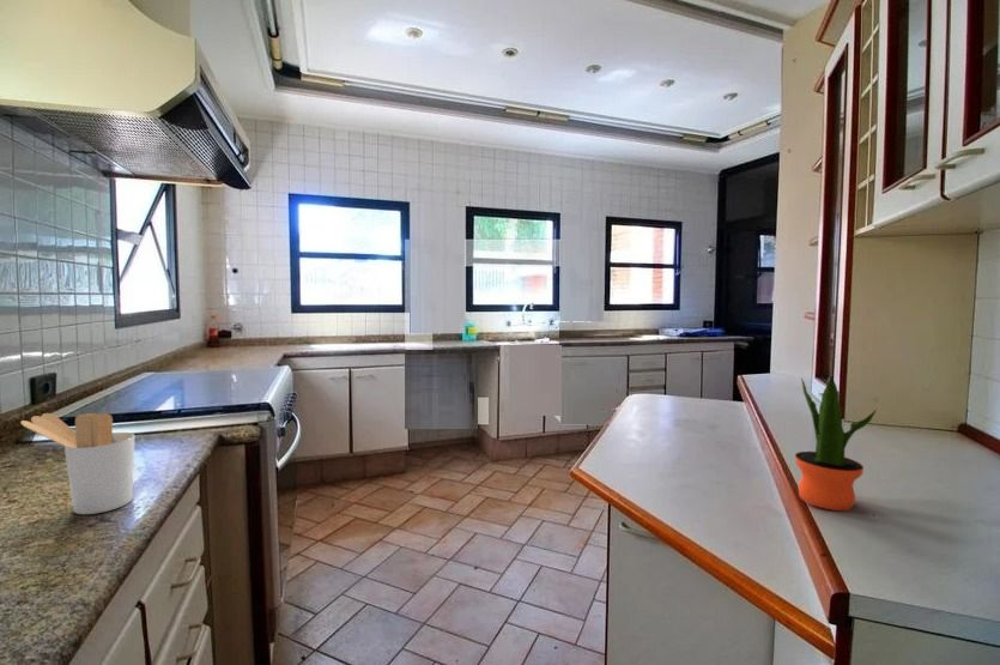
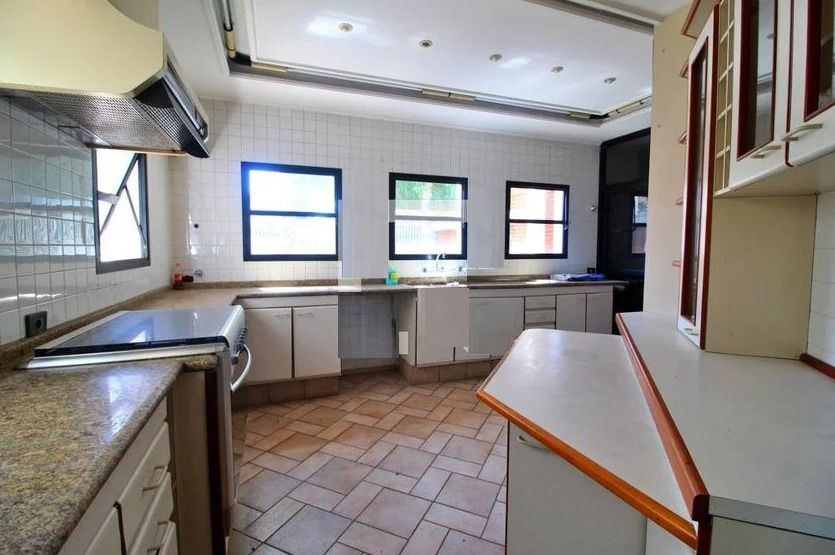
- potted plant [794,374,878,512]
- utensil holder [19,412,137,515]
